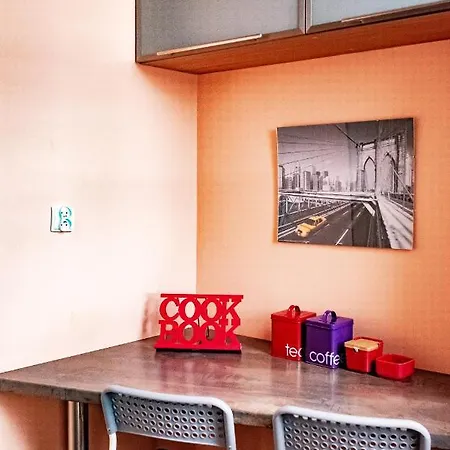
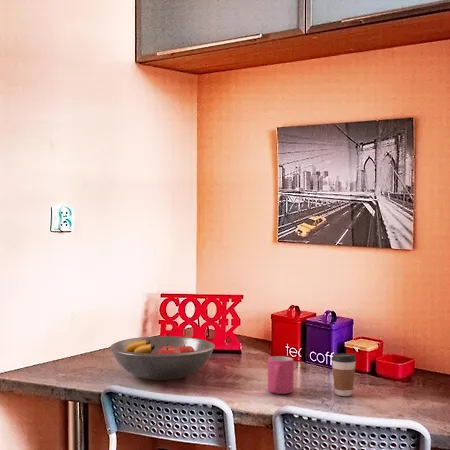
+ mug [267,355,295,395]
+ fruit bowl [109,335,216,381]
+ coffee cup [331,352,357,397]
